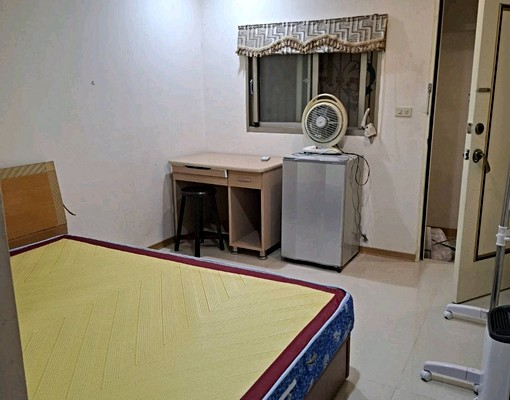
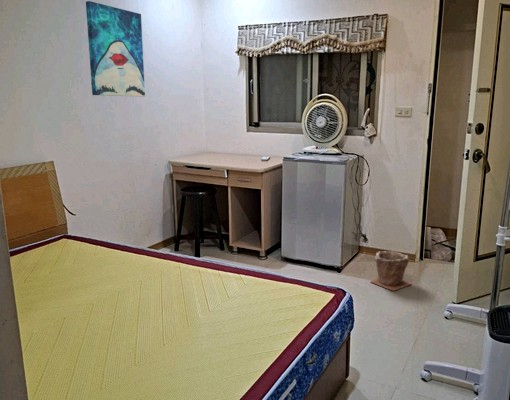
+ wall art [85,0,146,98]
+ plant pot [369,250,412,292]
